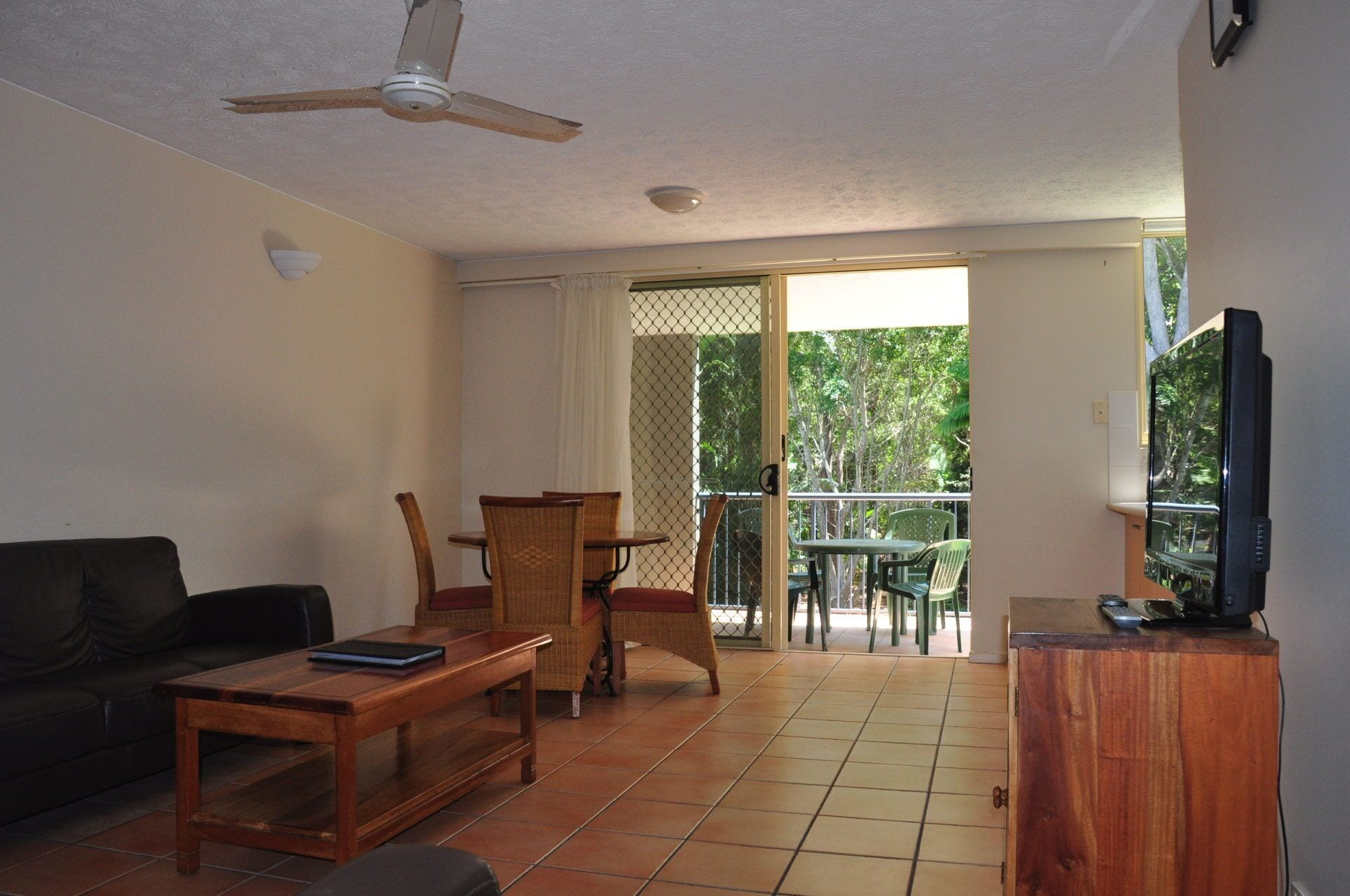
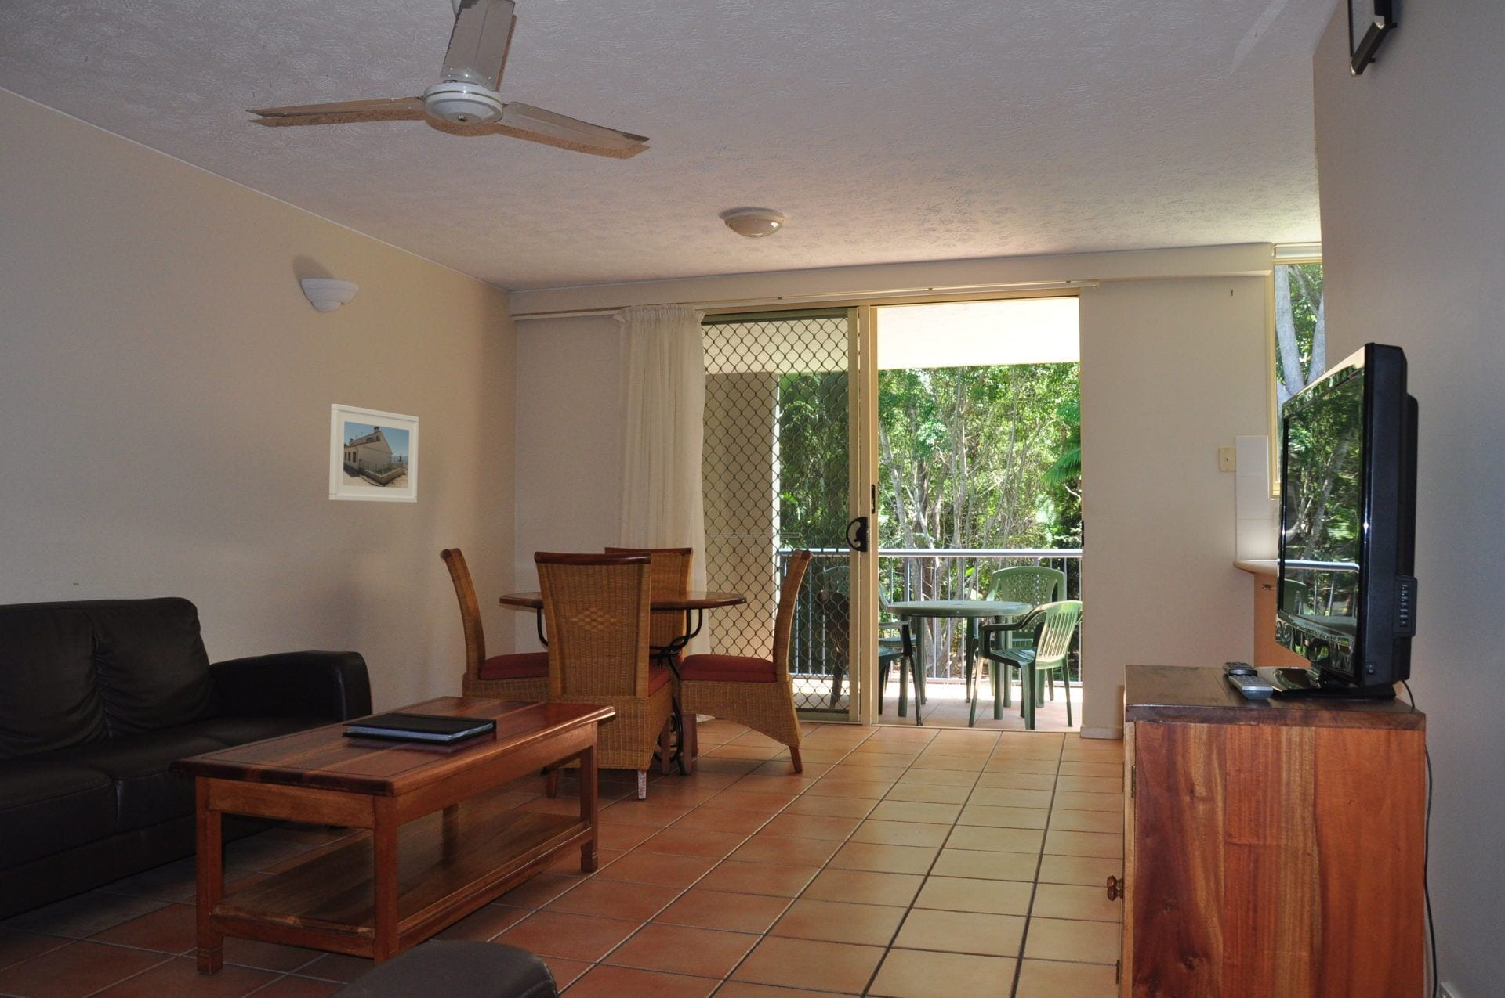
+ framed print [329,403,419,503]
